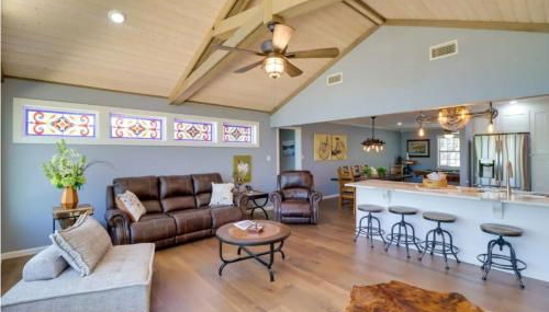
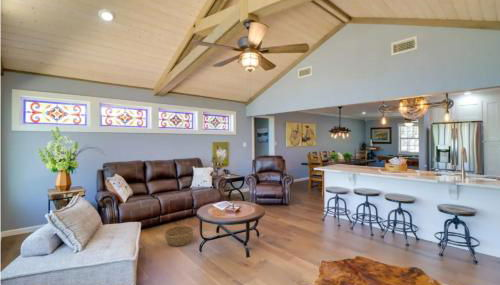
+ basket [164,225,195,247]
